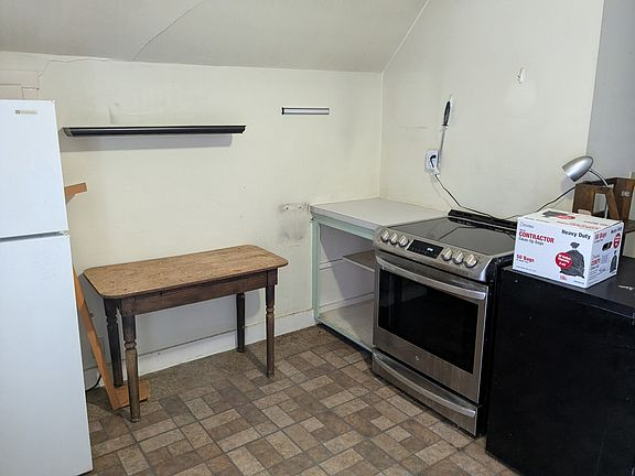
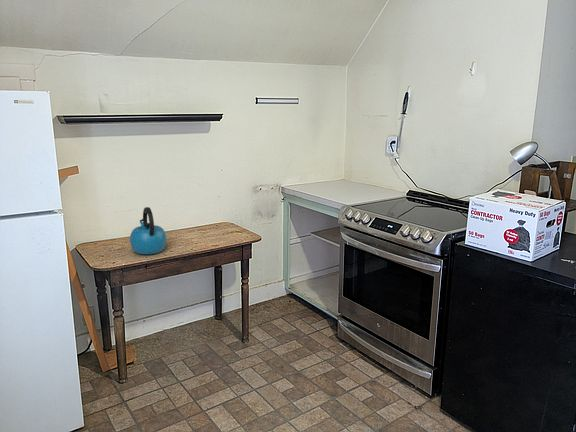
+ kettle [129,206,167,255]
